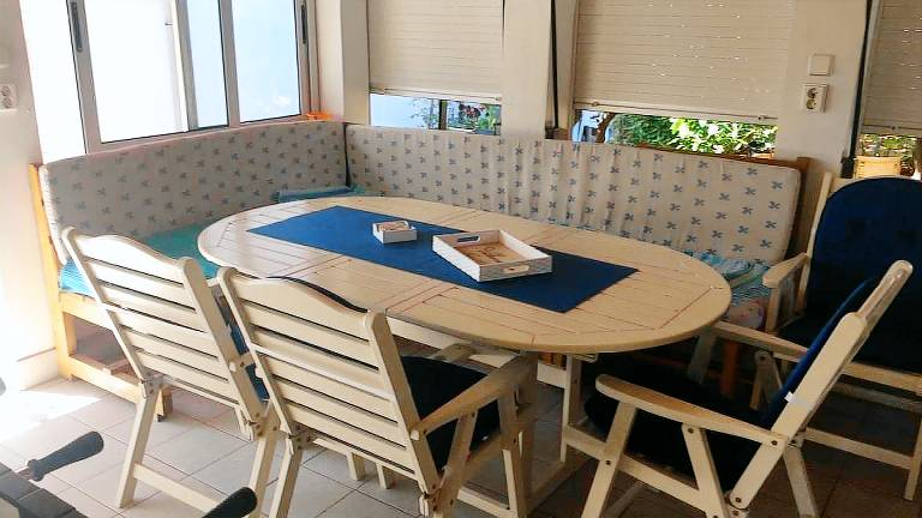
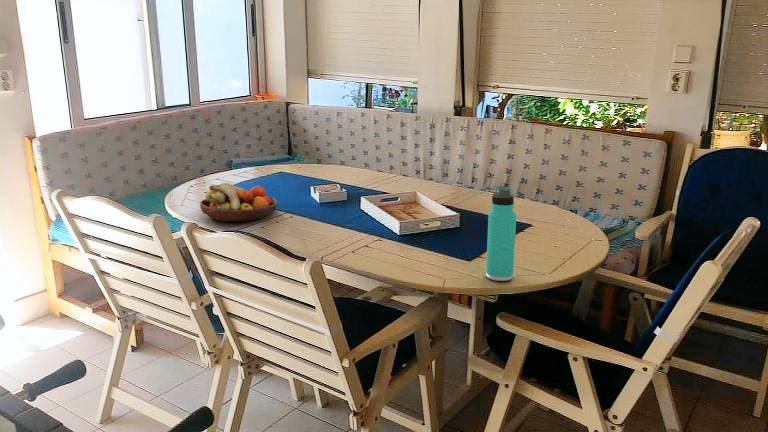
+ thermos bottle [485,185,517,282]
+ fruit bowl [199,182,278,222]
